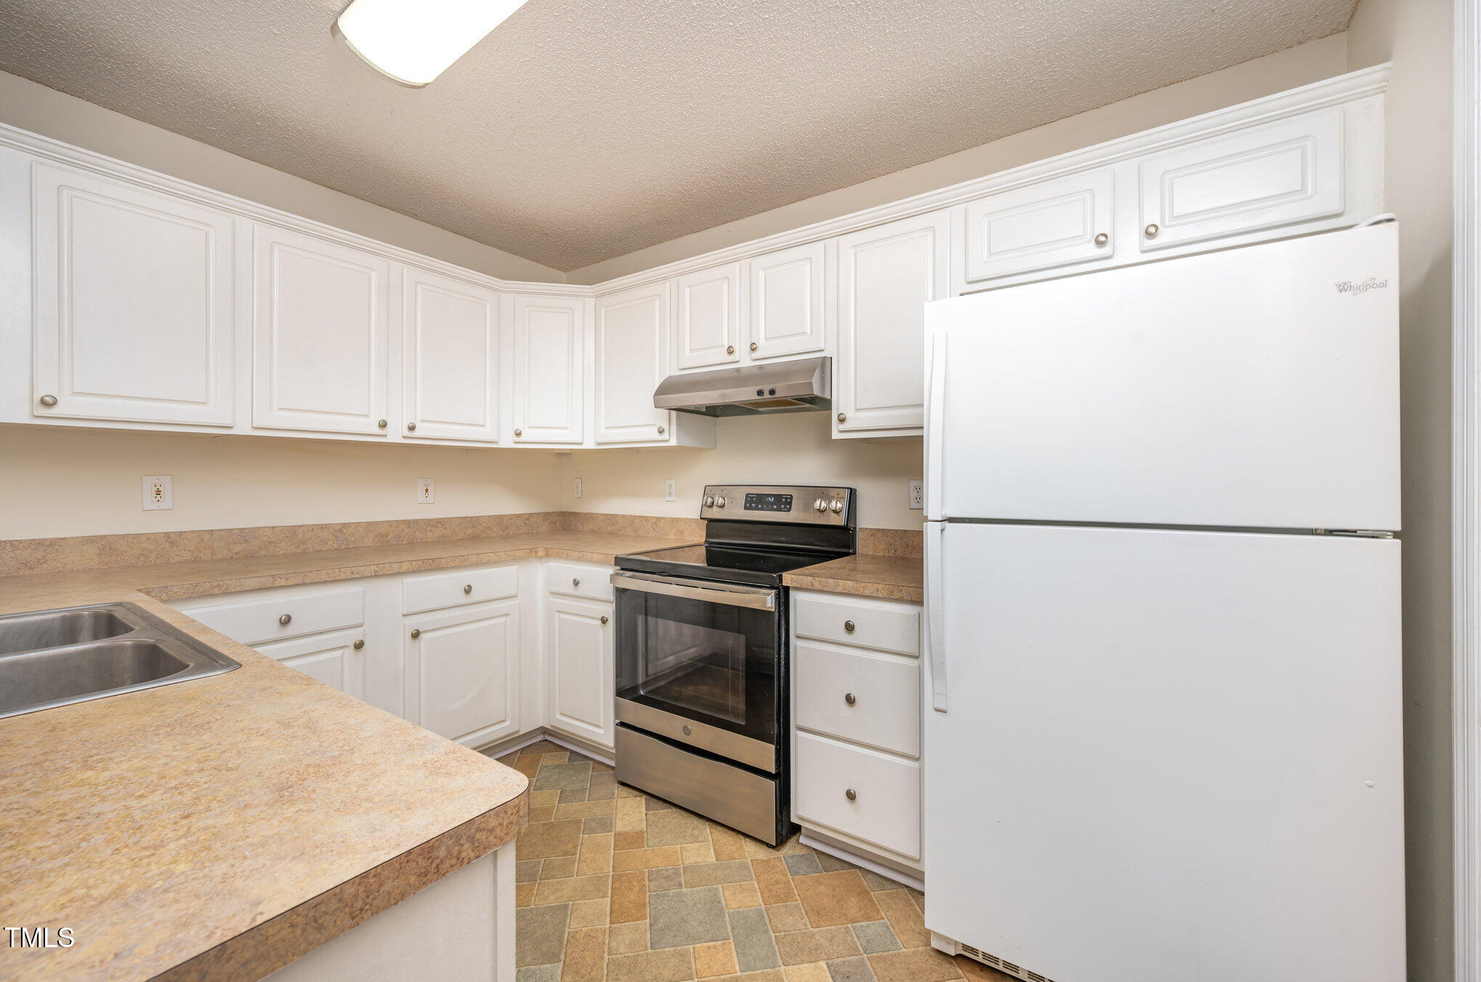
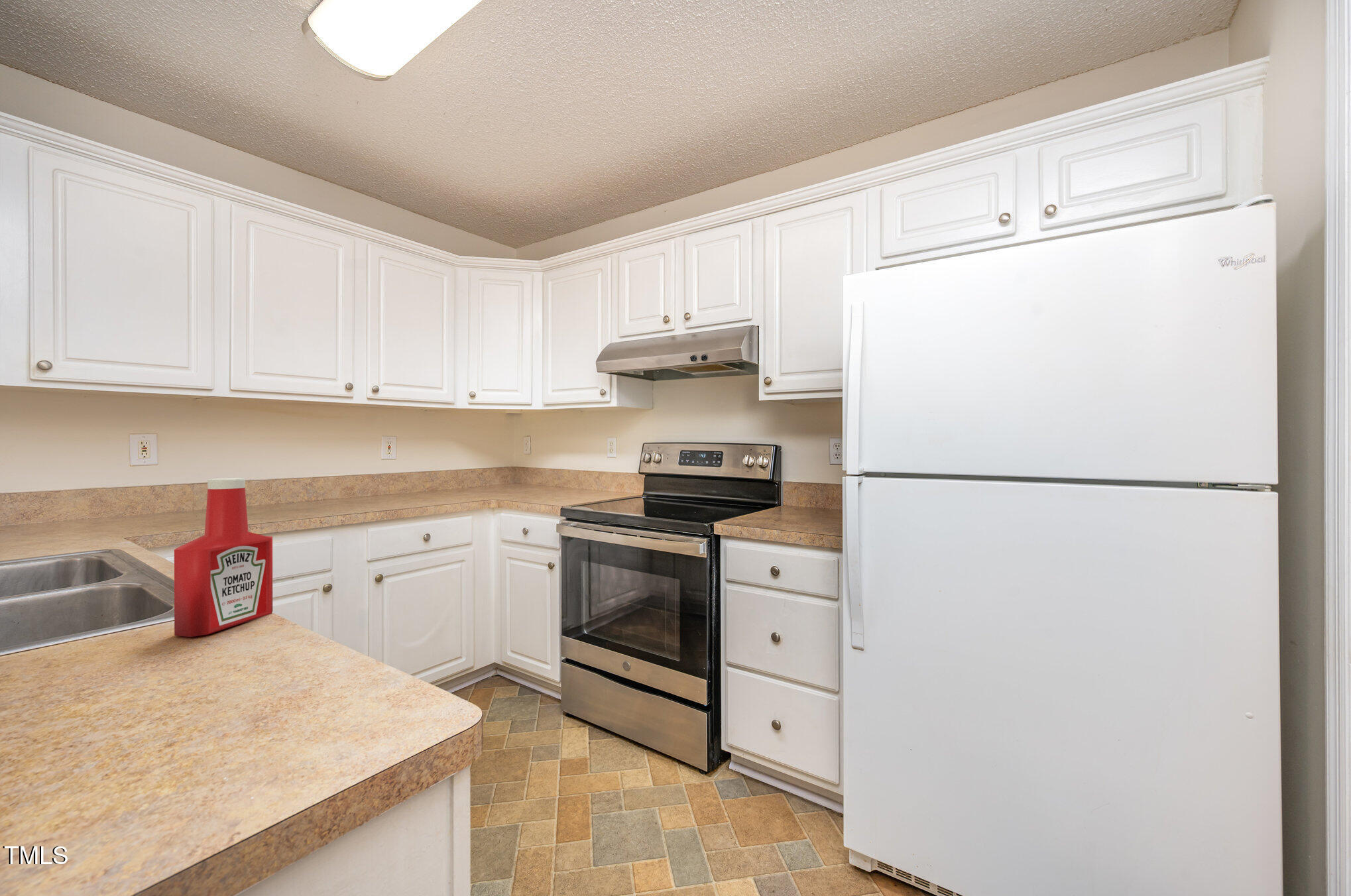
+ soap bottle [174,477,274,638]
